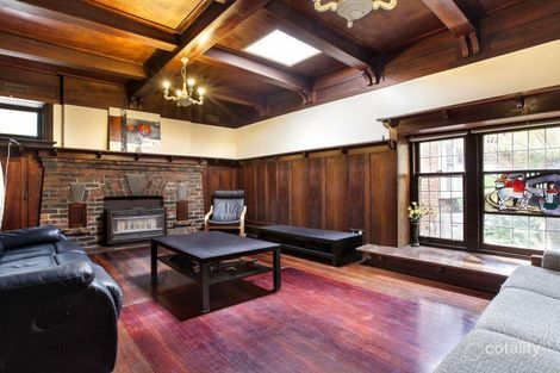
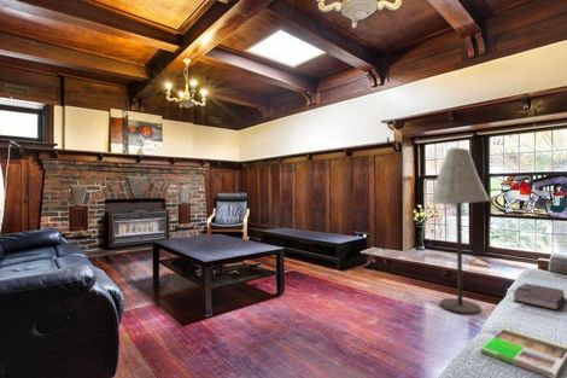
+ book [512,283,566,310]
+ floor lamp [429,147,491,315]
+ magazine [479,327,567,378]
